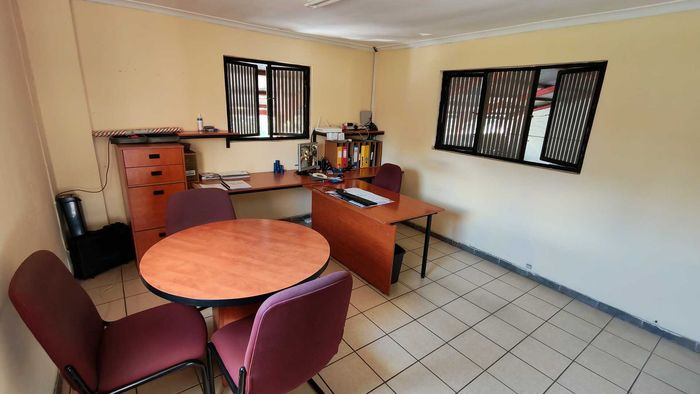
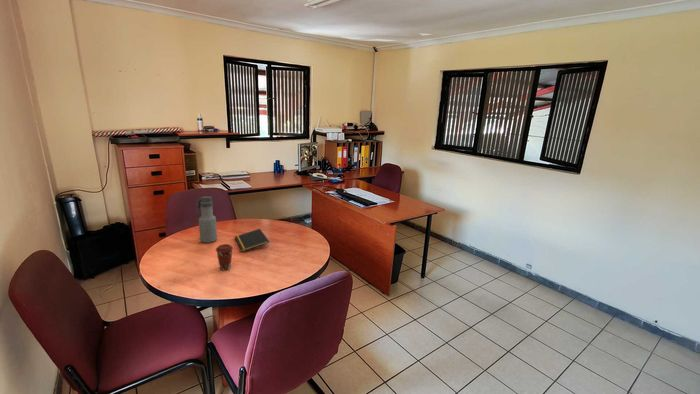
+ coffee cup [215,243,234,271]
+ notepad [234,228,270,253]
+ water bottle [195,195,218,244]
